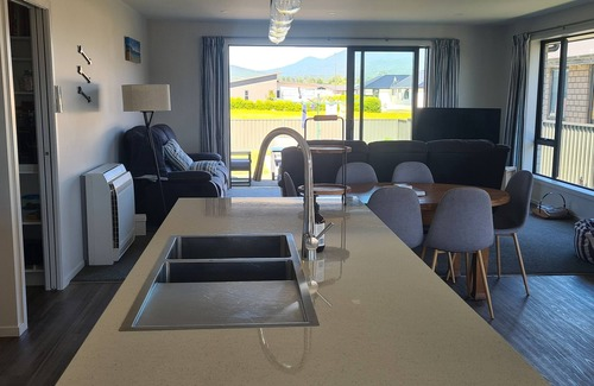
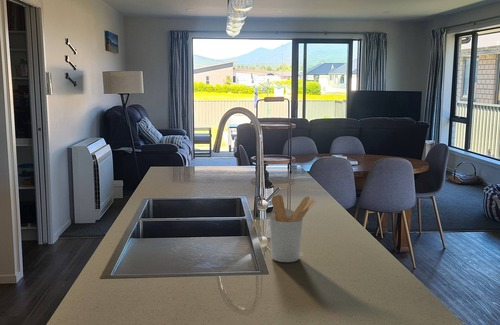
+ utensil holder [269,194,317,263]
